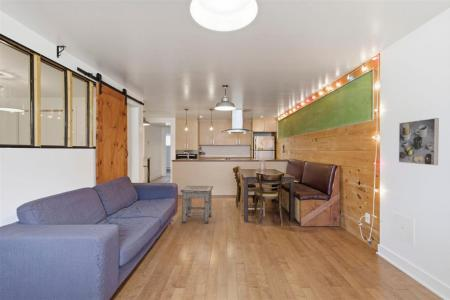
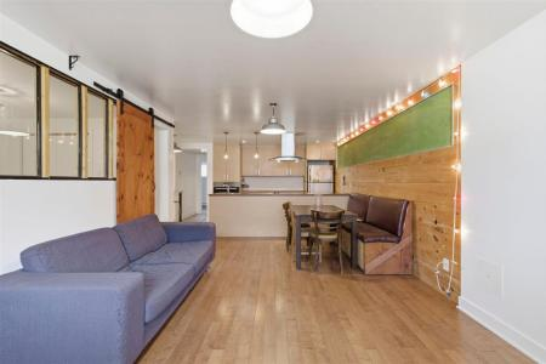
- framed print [398,117,440,166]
- stool [179,185,214,225]
